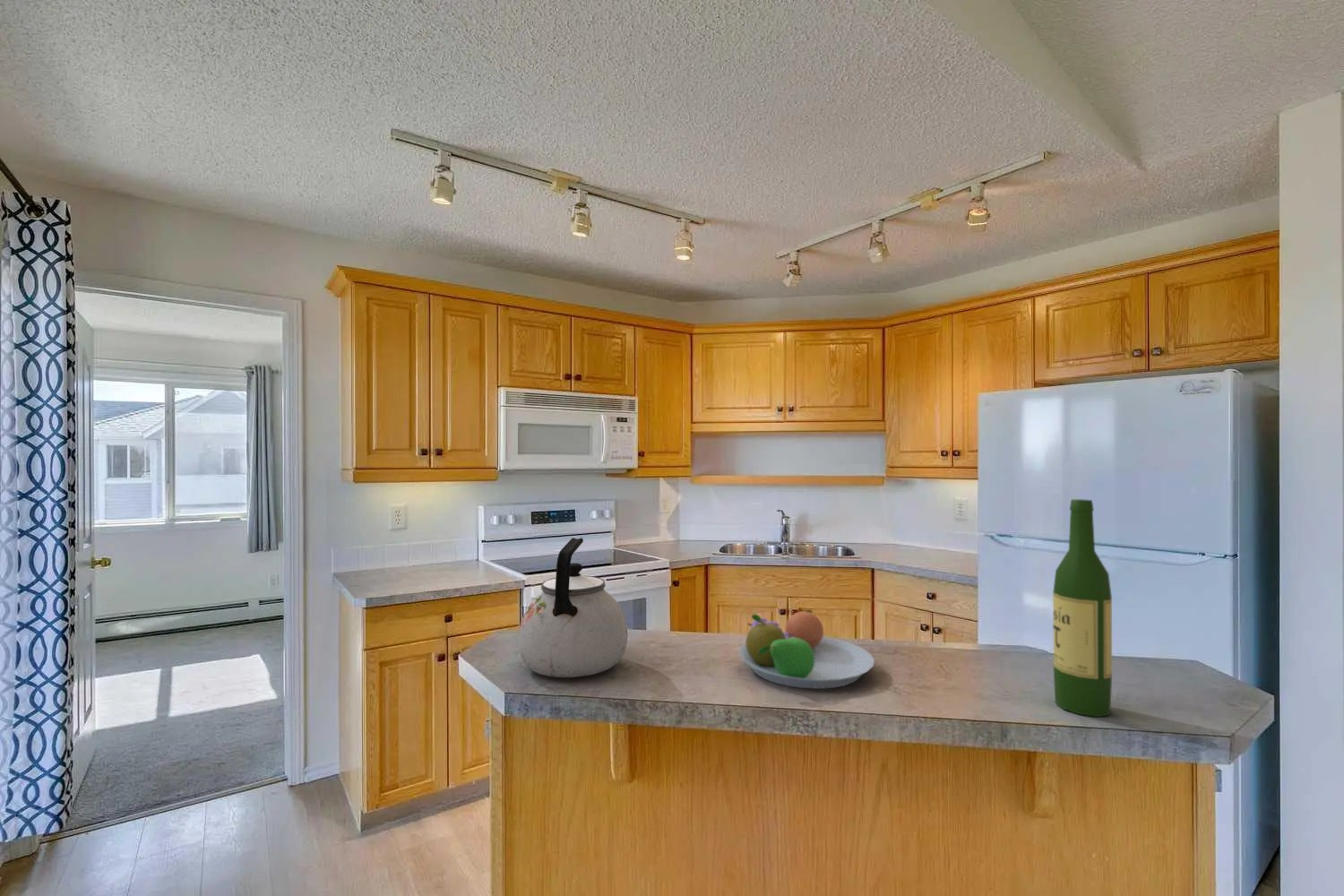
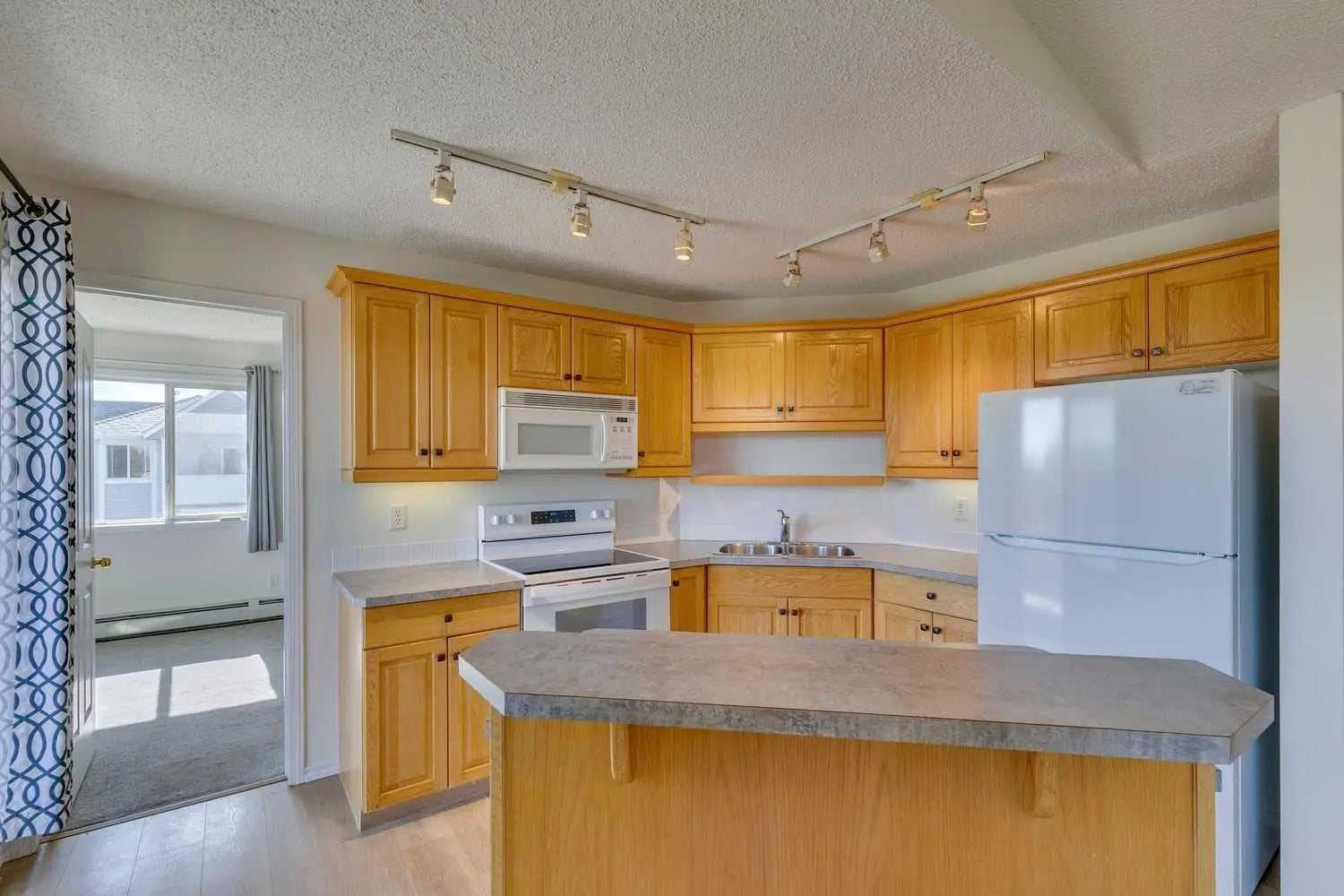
- kettle [518,537,628,678]
- fruit bowl [737,609,875,690]
- wine bottle [1052,498,1113,718]
